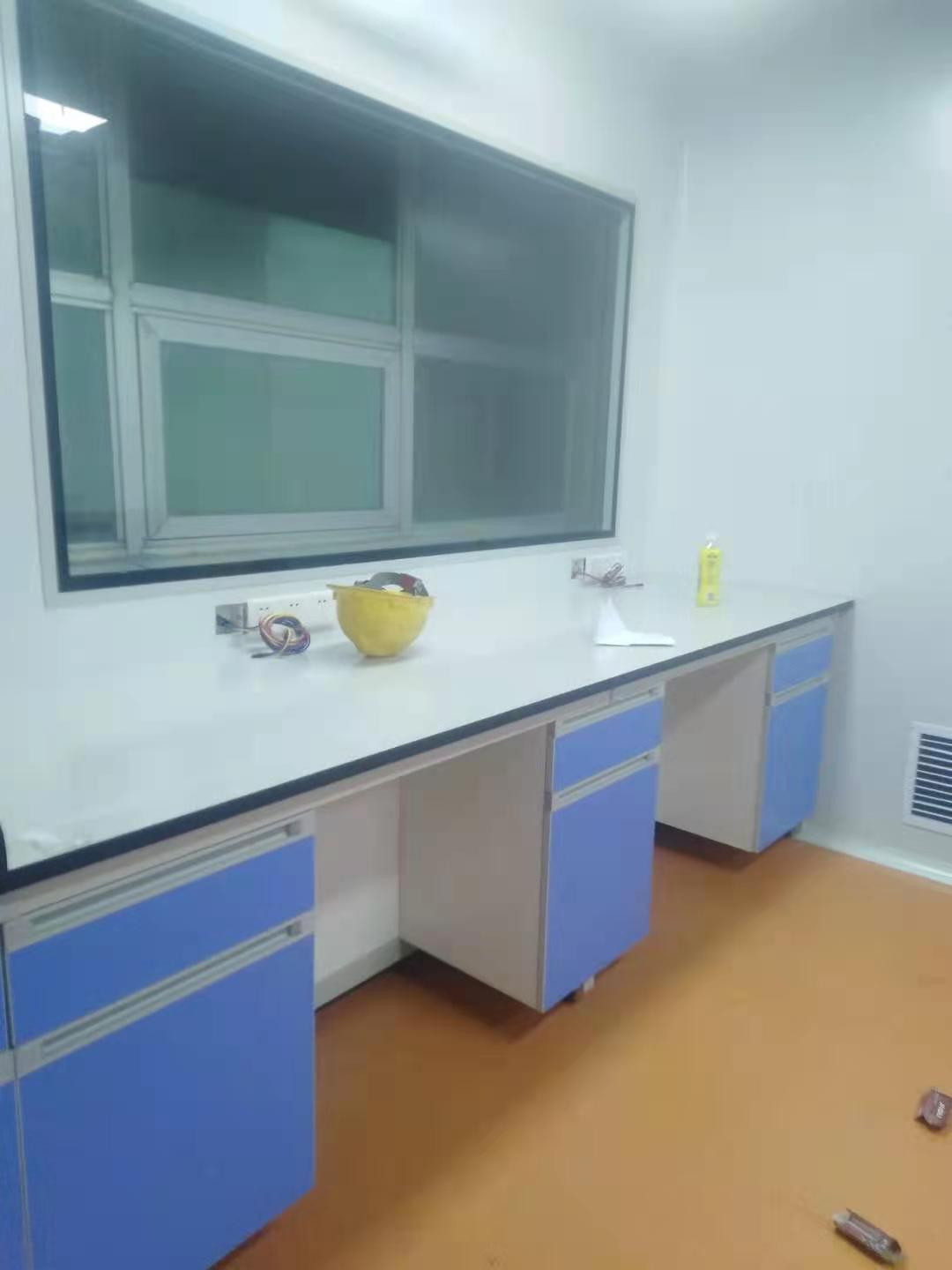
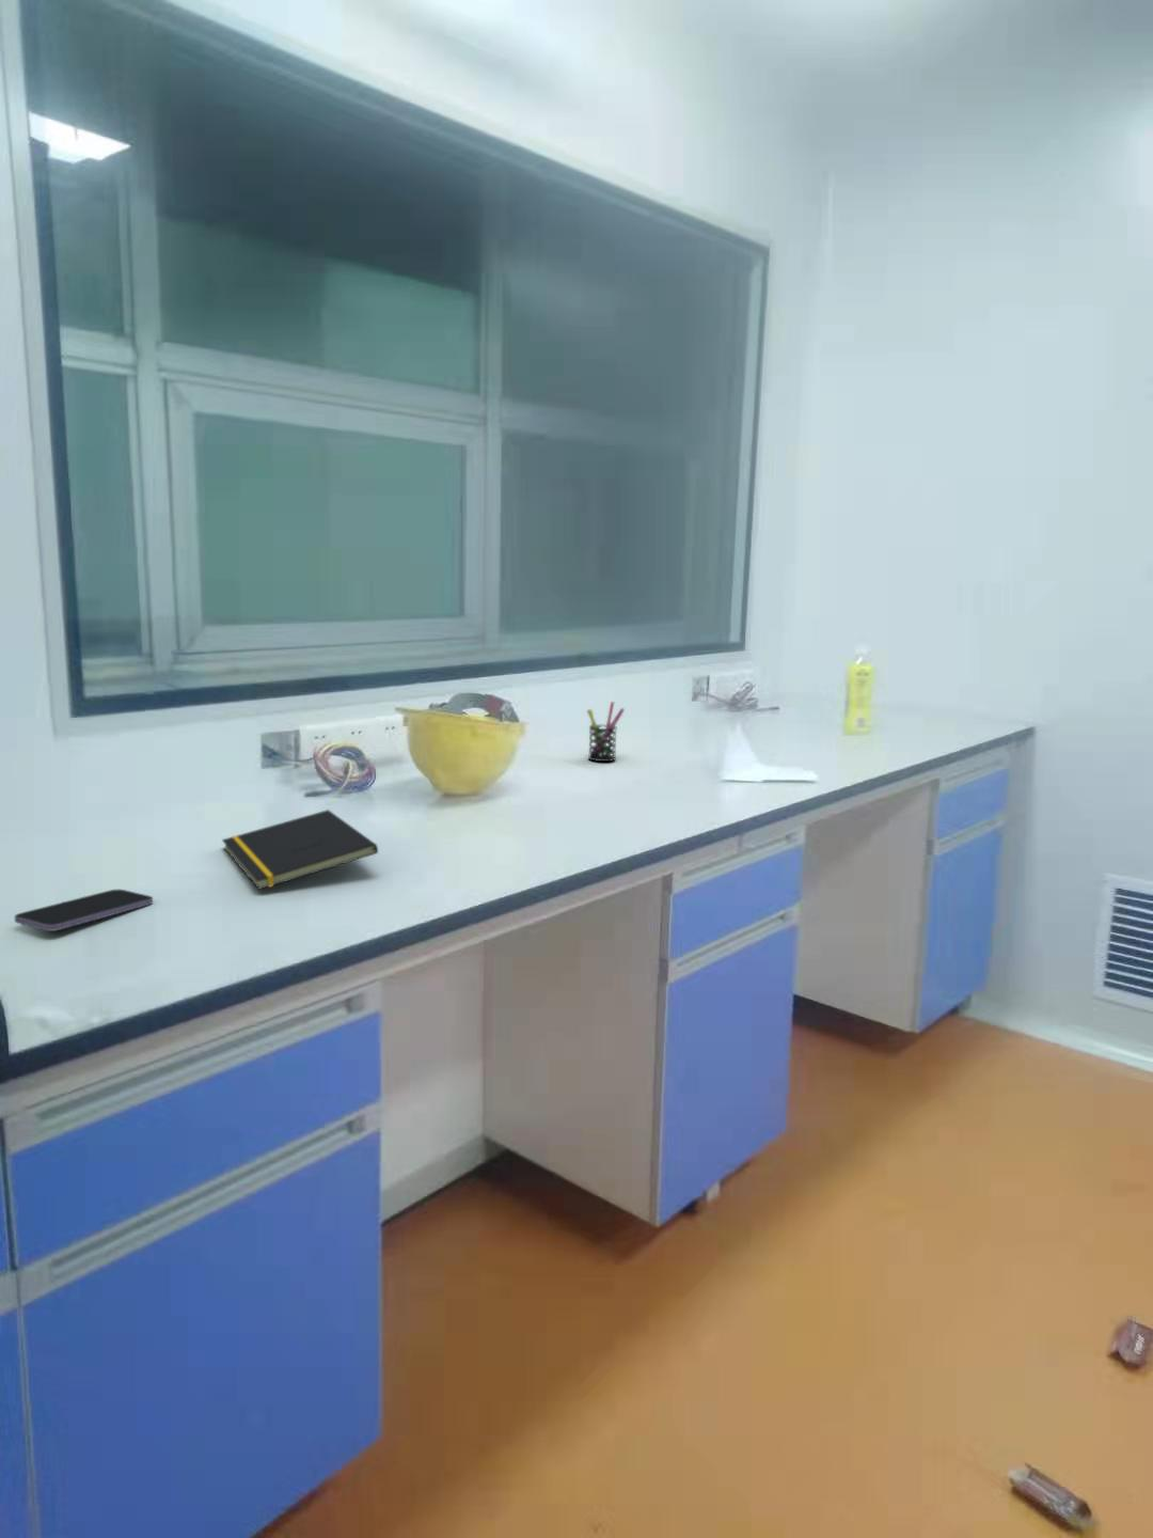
+ pen holder [586,701,626,763]
+ smartphone [13,889,154,932]
+ notepad [220,809,379,891]
